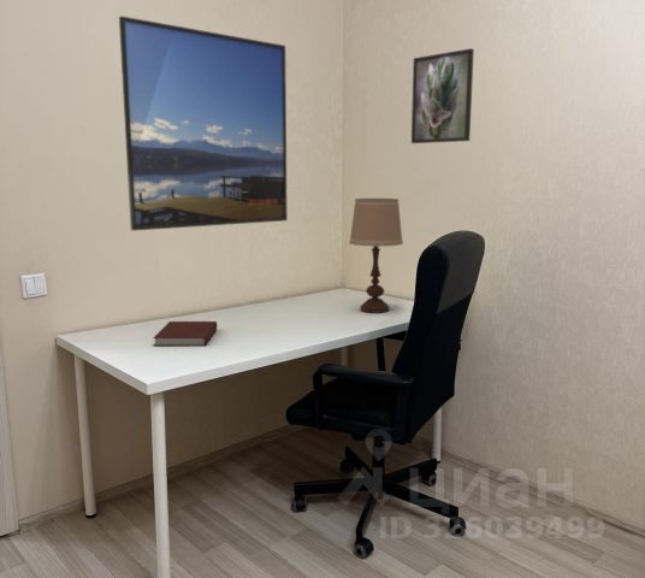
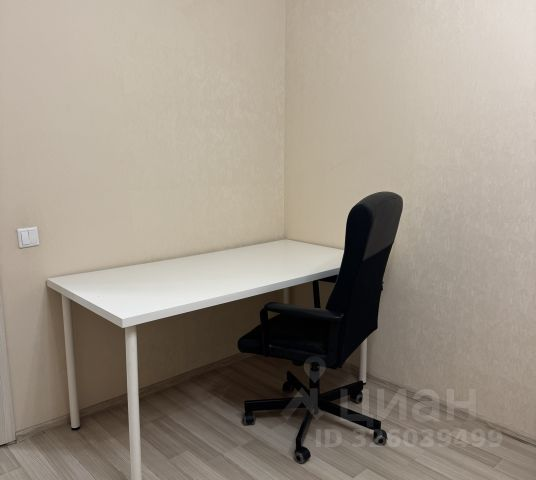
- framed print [410,47,475,144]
- table lamp [348,197,404,314]
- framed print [118,14,289,231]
- notebook [153,320,218,347]
